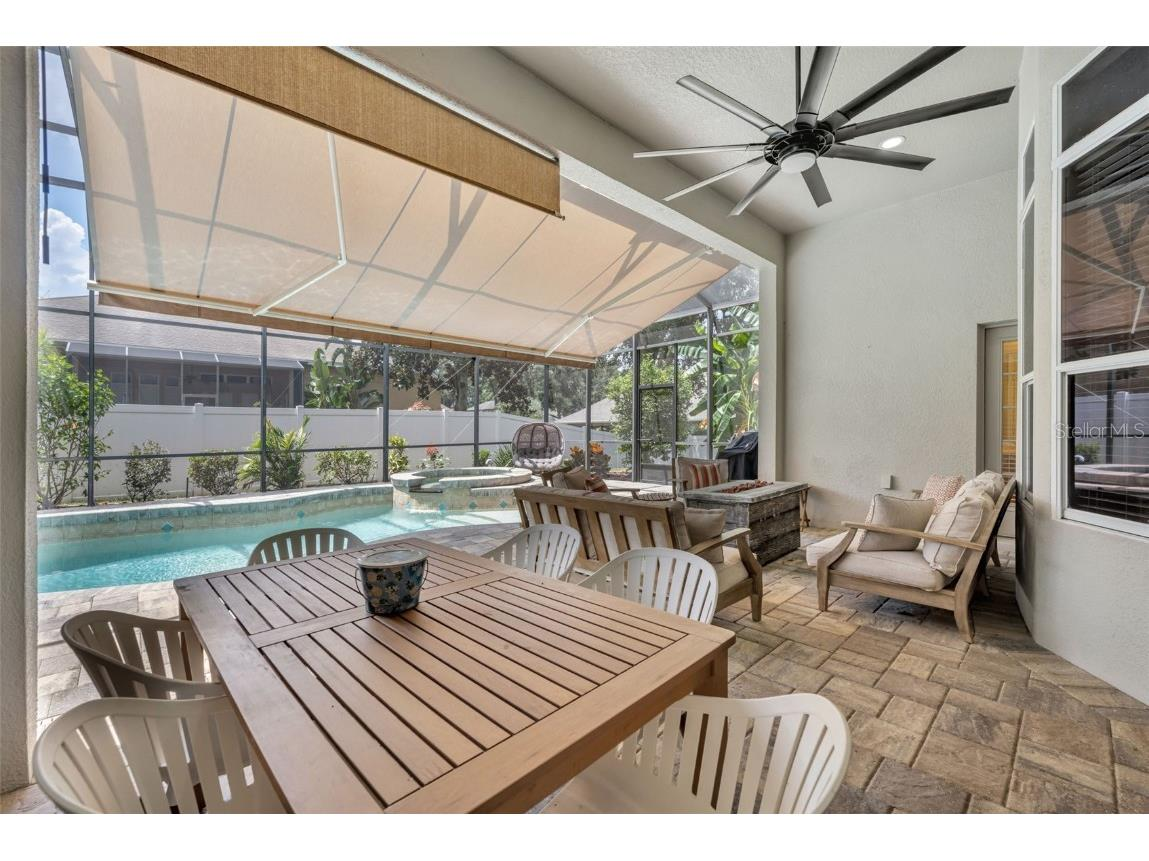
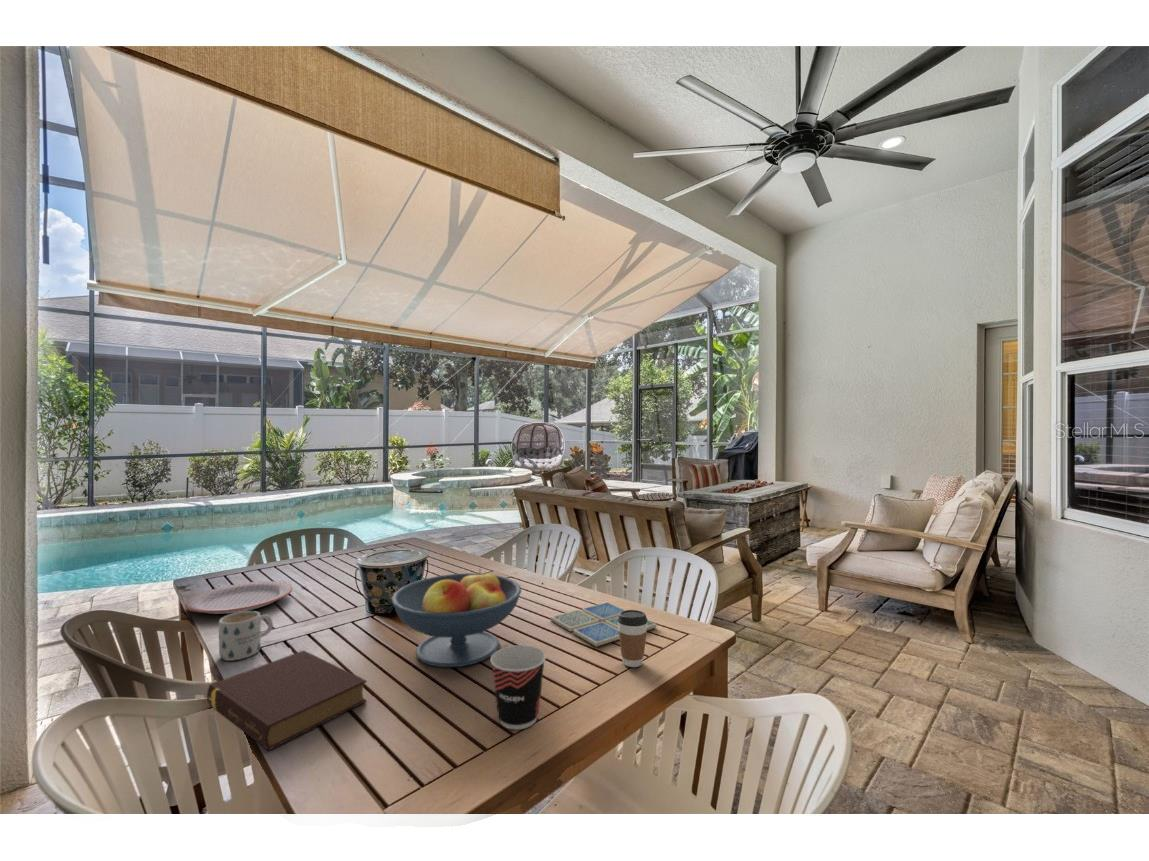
+ fruit bowl [390,567,522,668]
+ book [206,649,368,752]
+ coffee cup [617,609,649,668]
+ drink coaster [549,601,657,648]
+ mug [218,610,274,662]
+ plate [184,580,293,615]
+ cup [490,644,547,730]
